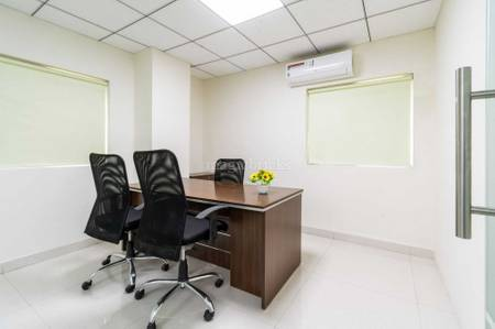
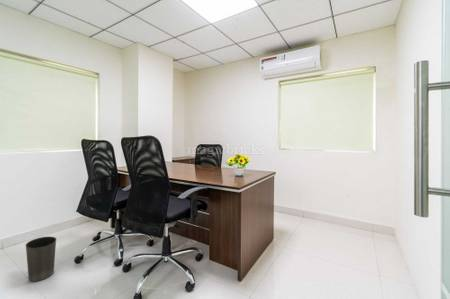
+ waste basket [24,236,57,282]
